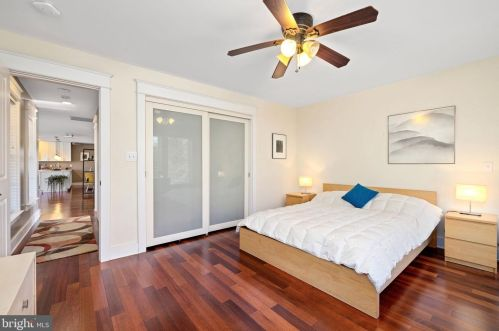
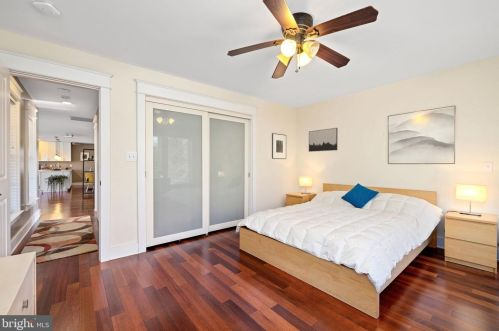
+ wall art [308,127,339,153]
